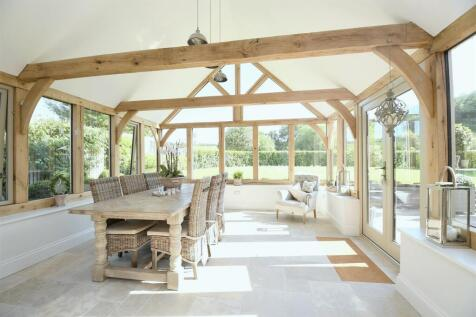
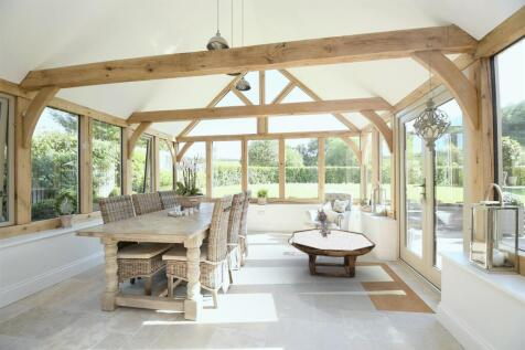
+ coffee table [287,227,376,278]
+ bouquet [307,205,334,238]
